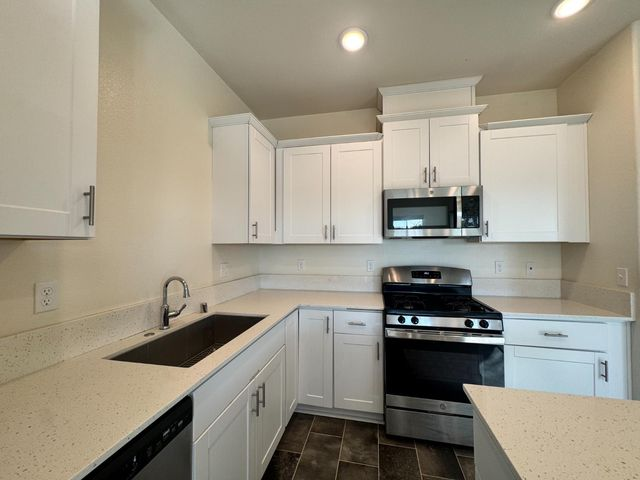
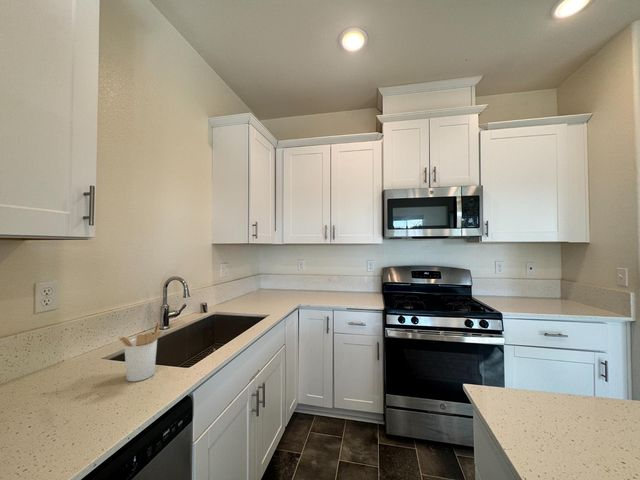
+ utensil holder [118,321,163,382]
